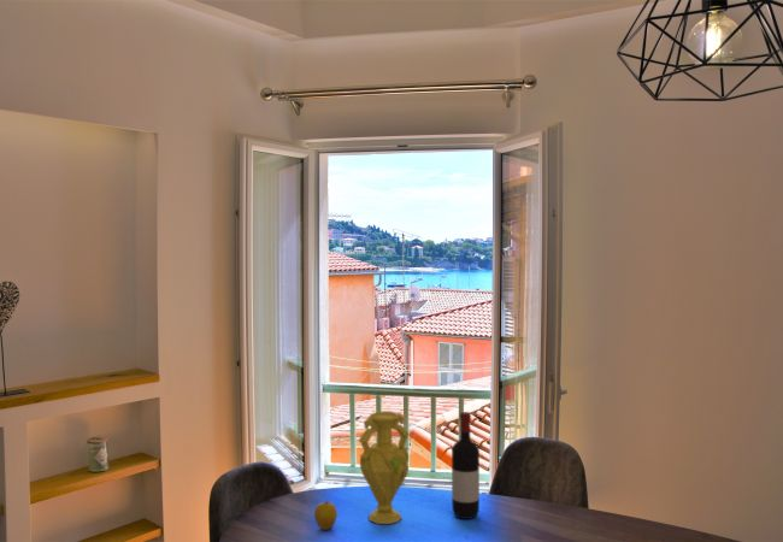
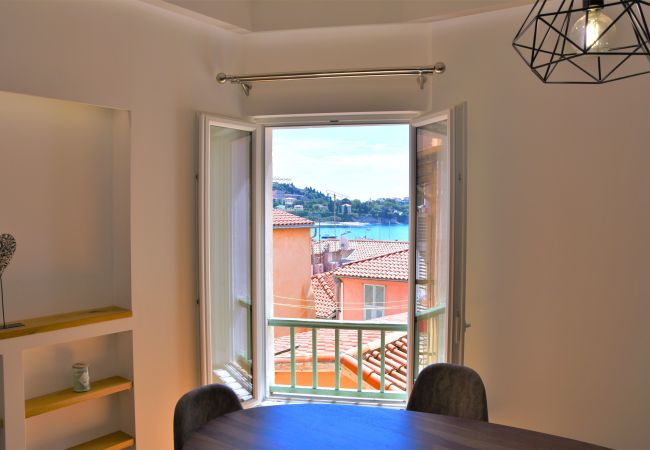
- vase [358,411,411,525]
- wine bottle [451,411,481,520]
- apple [313,497,338,531]
